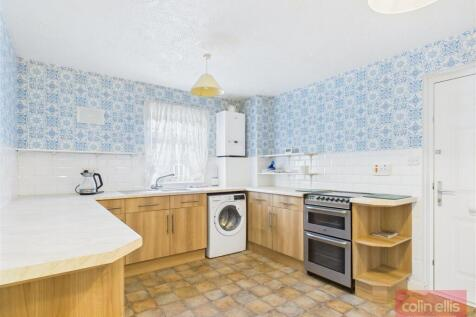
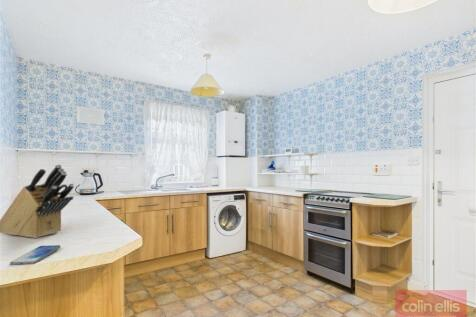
+ smartphone [9,244,61,266]
+ knife block [0,163,75,239]
